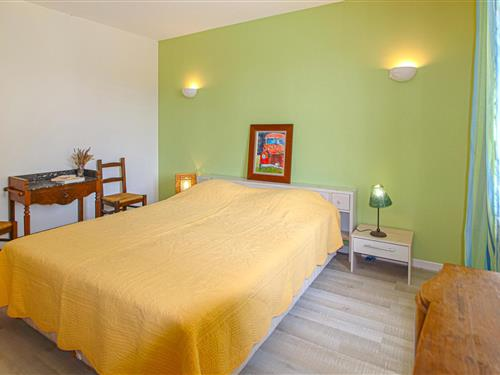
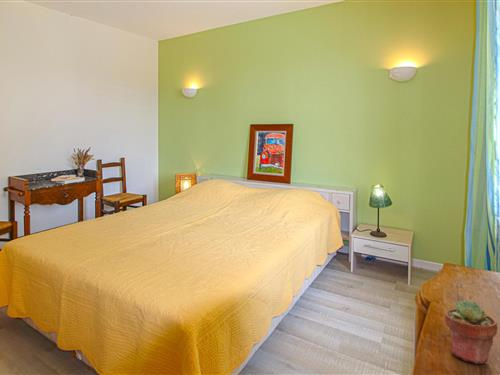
+ potted succulent [444,299,499,365]
